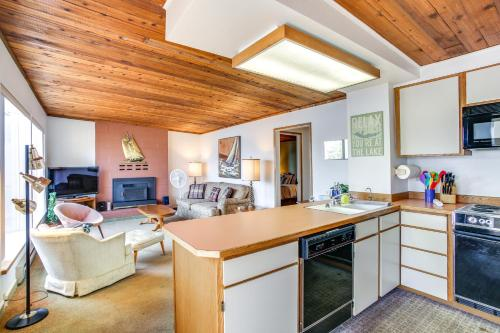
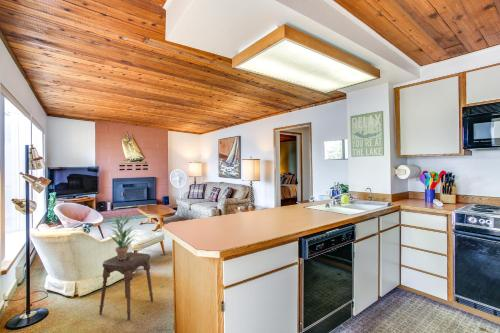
+ stool [98,251,154,321]
+ potted plant [108,213,135,260]
